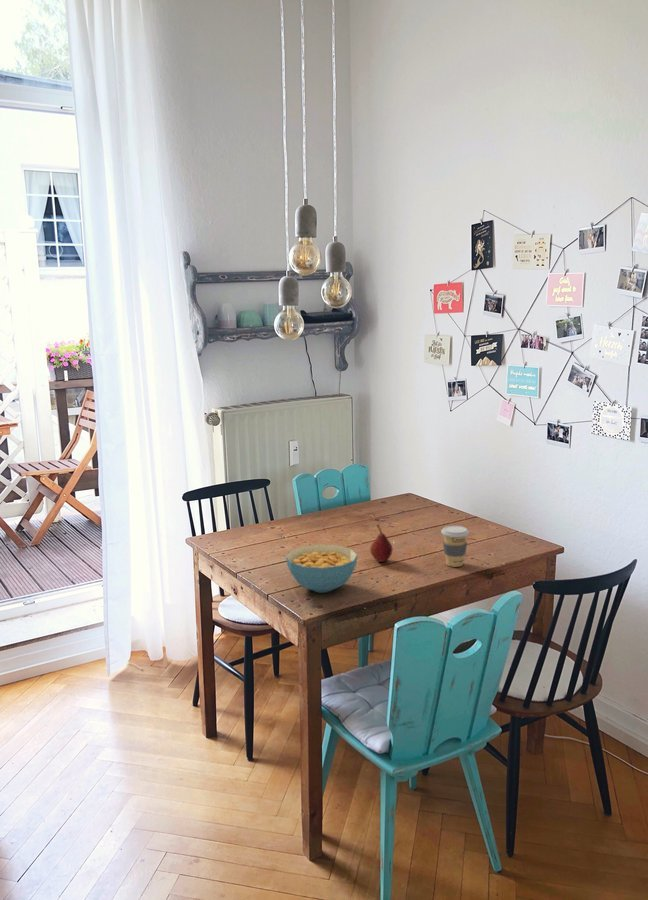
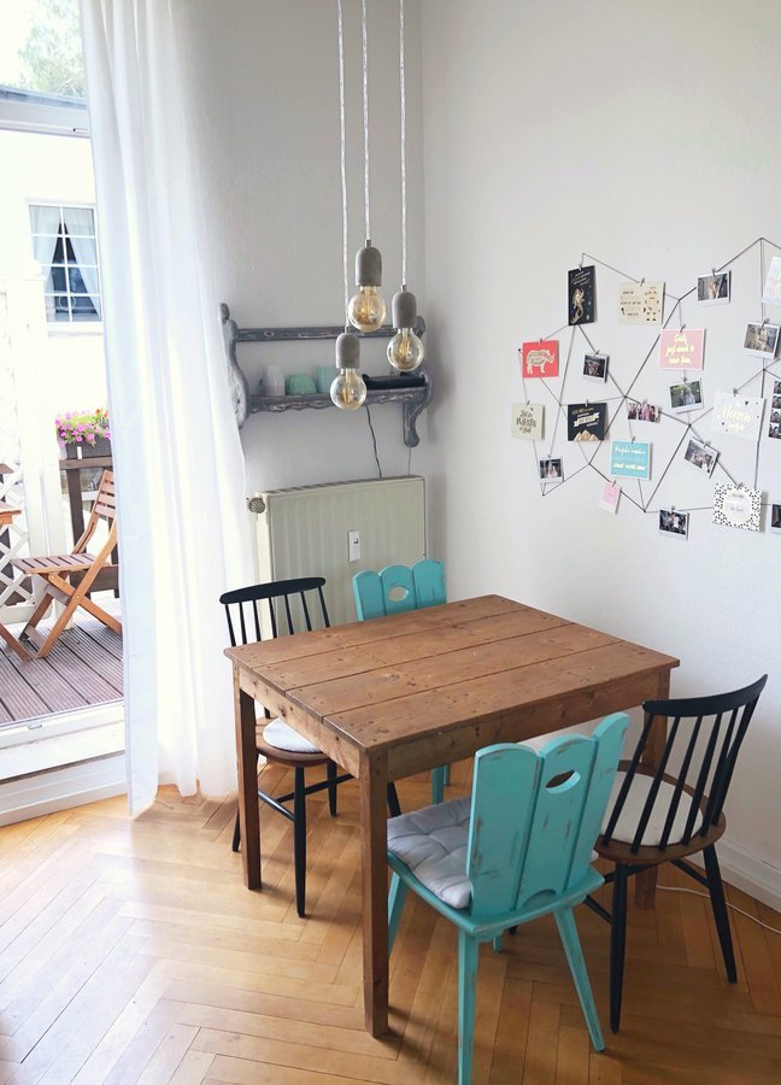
- fruit [369,523,394,563]
- cereal bowl [285,543,359,594]
- coffee cup [440,525,470,568]
